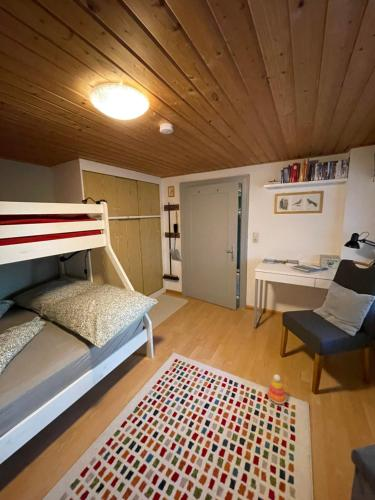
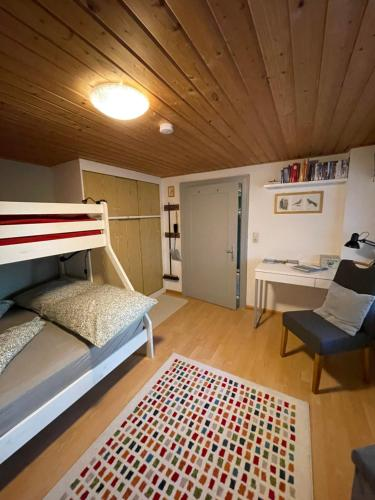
- stacking toy [266,373,288,405]
